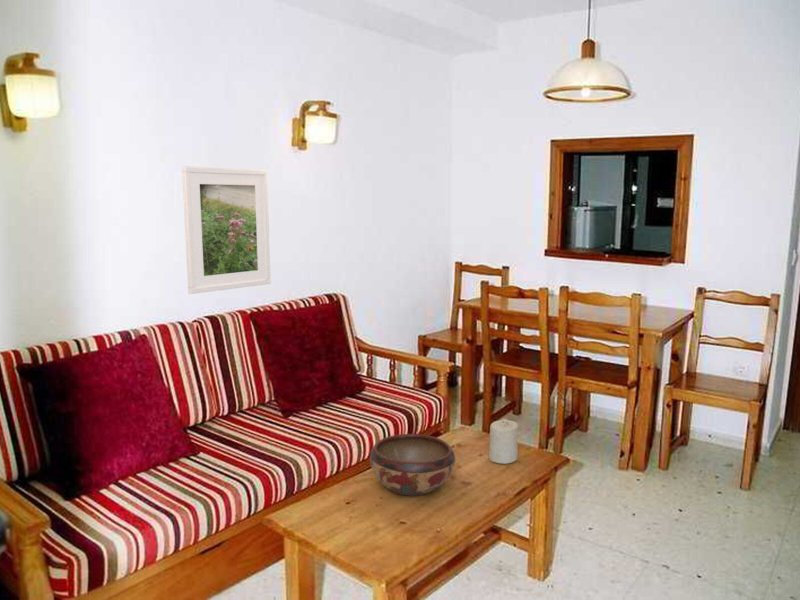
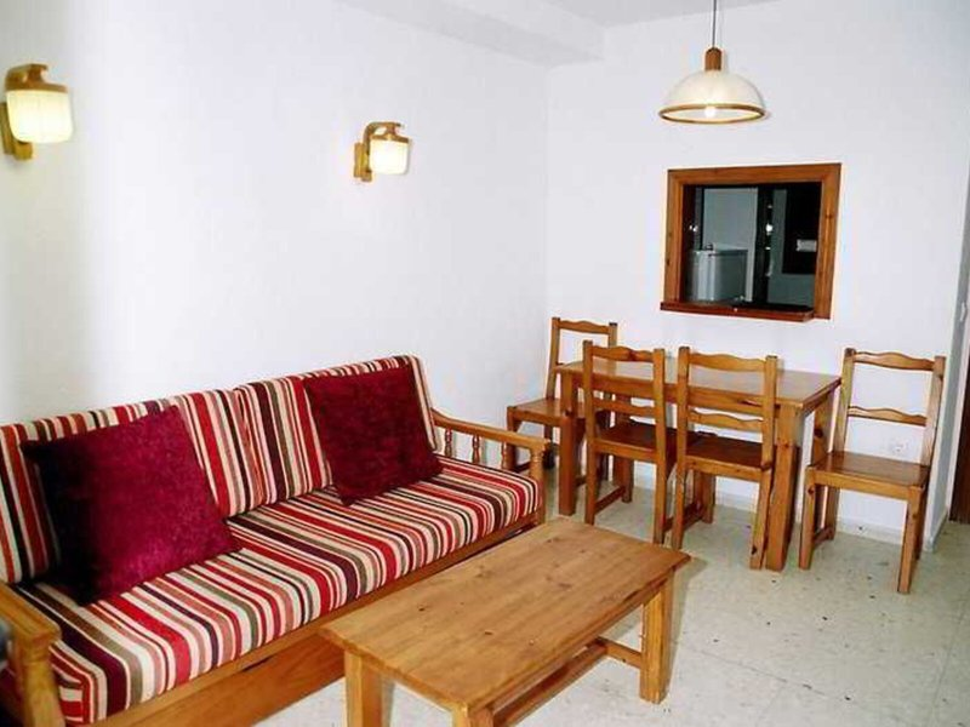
- decorative bowl [369,433,456,496]
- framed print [181,165,272,295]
- candle [488,418,519,465]
